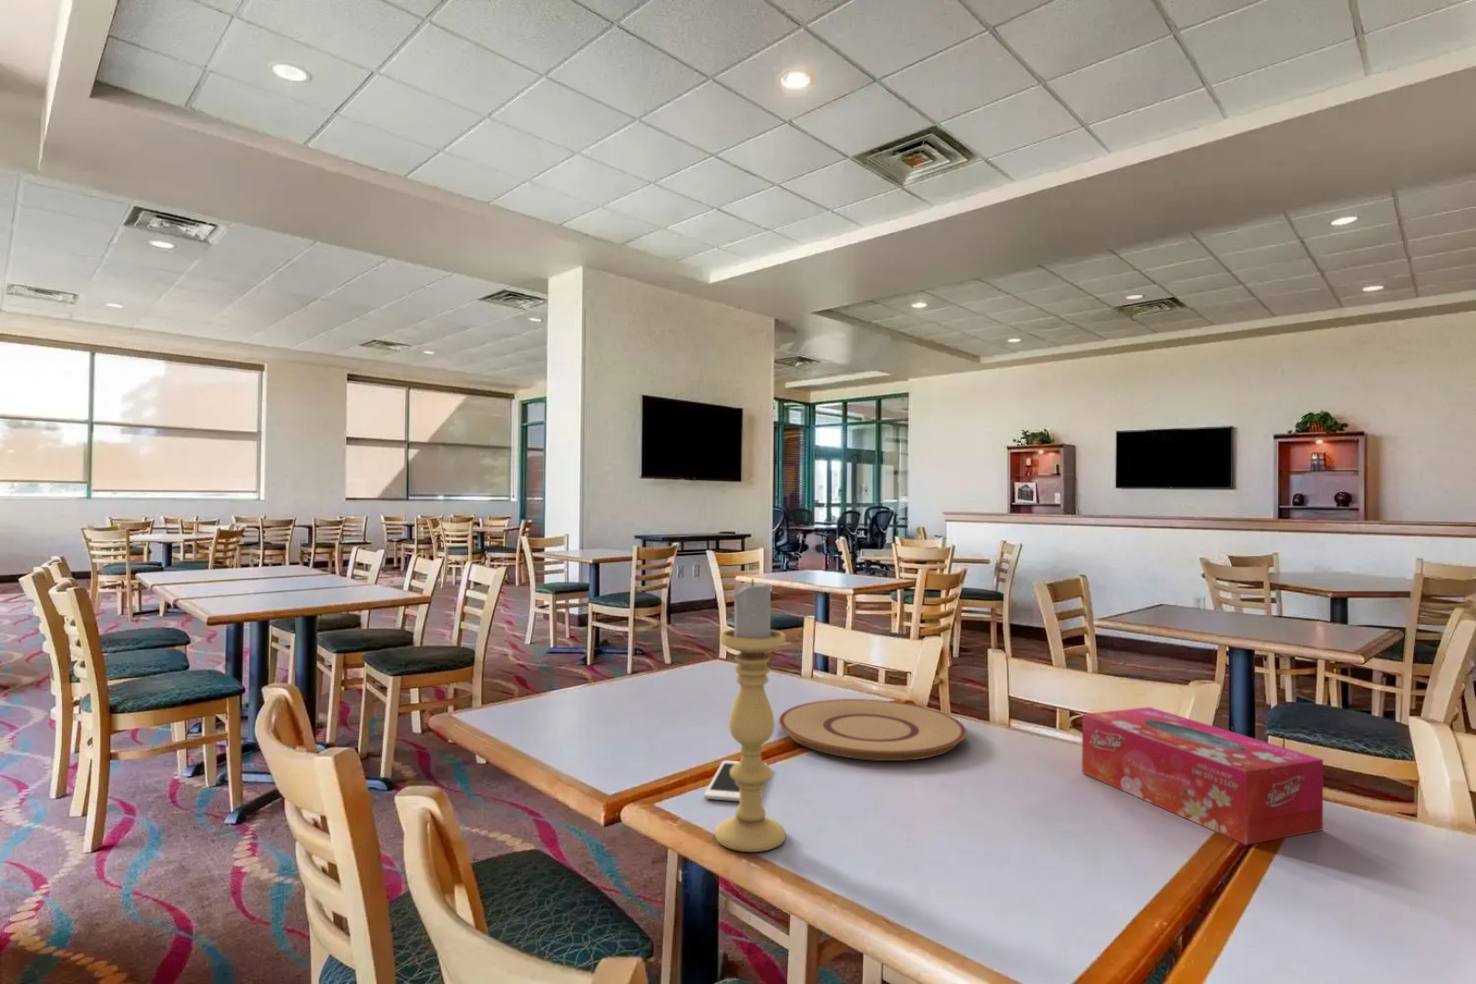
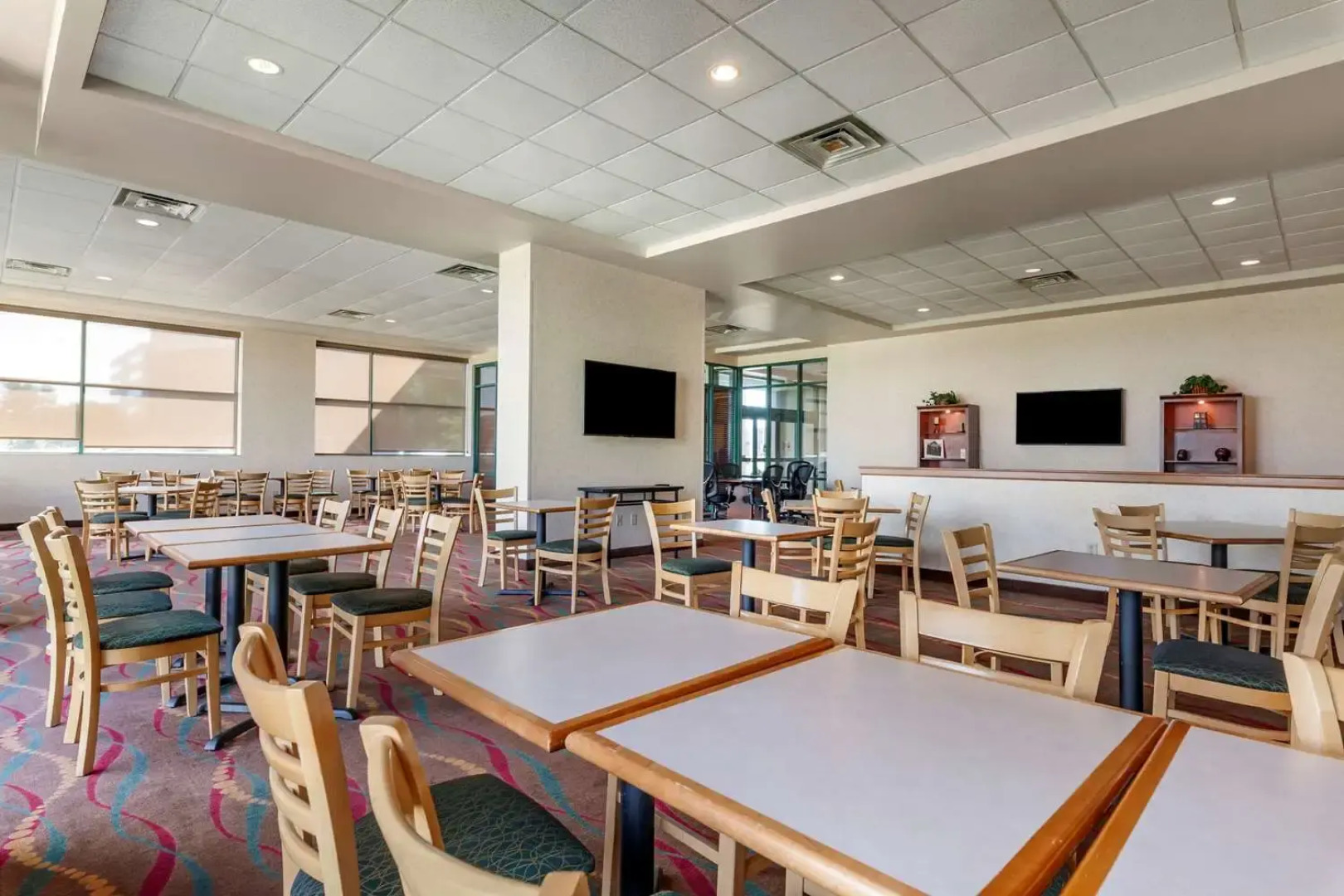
- plate [779,697,968,762]
- cell phone [703,760,768,802]
- candle holder [714,578,786,853]
- tissue box [1082,706,1323,847]
